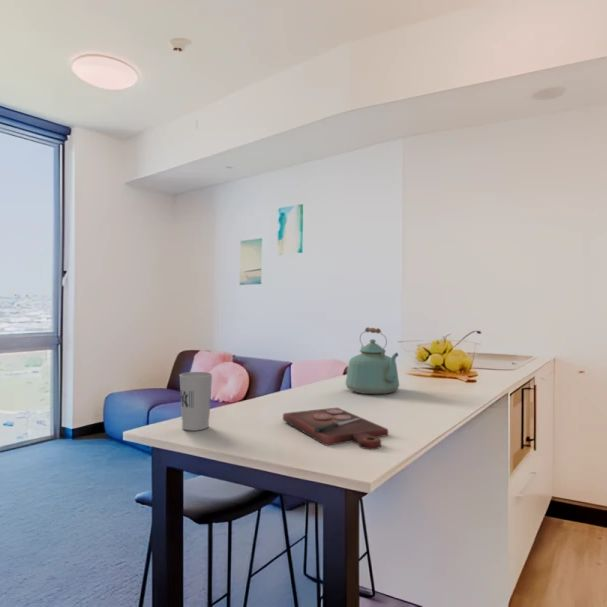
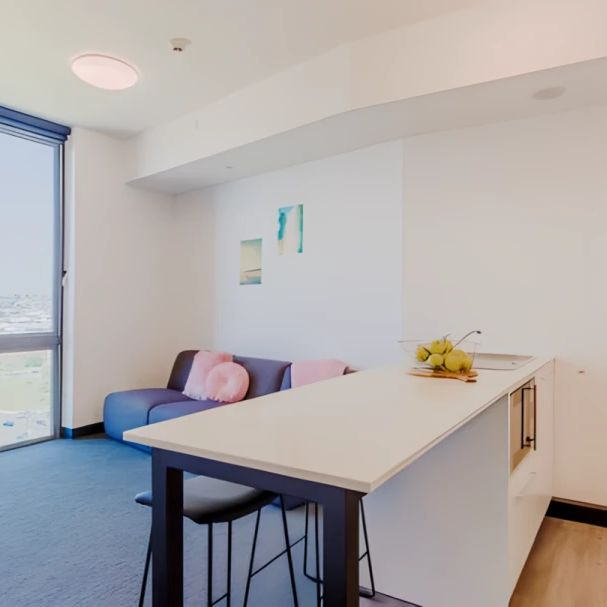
- cutting board [282,407,389,450]
- cup [178,371,213,432]
- kettle [344,326,400,395]
